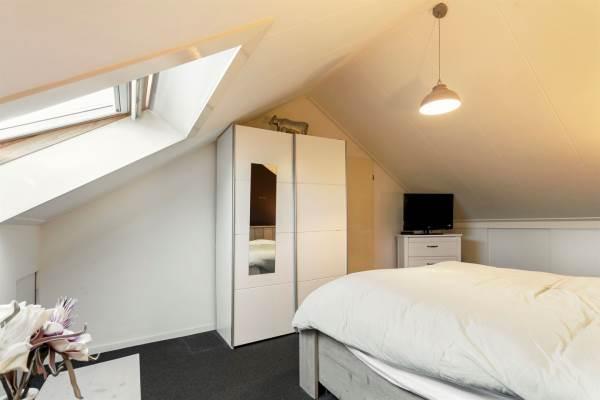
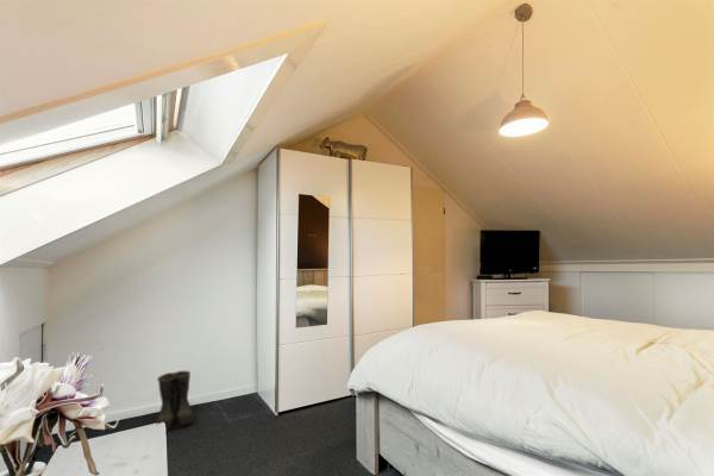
+ boots [156,370,195,432]
